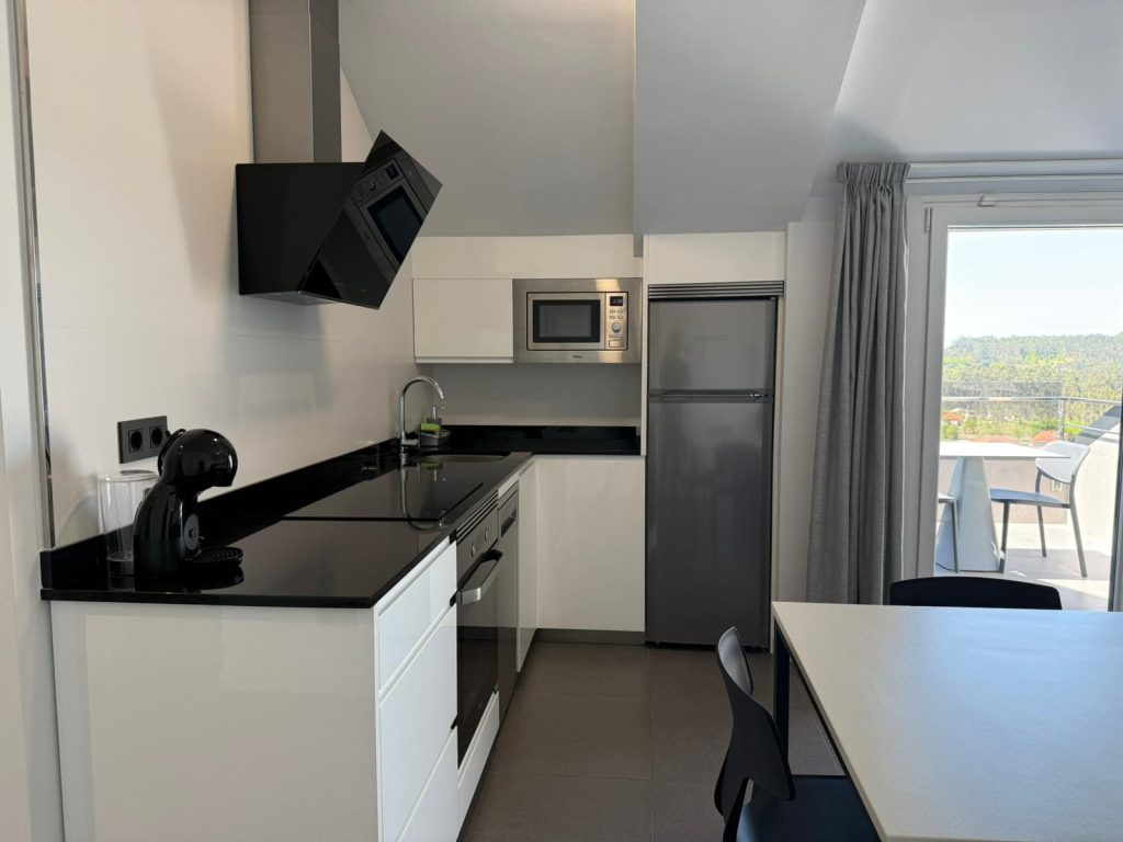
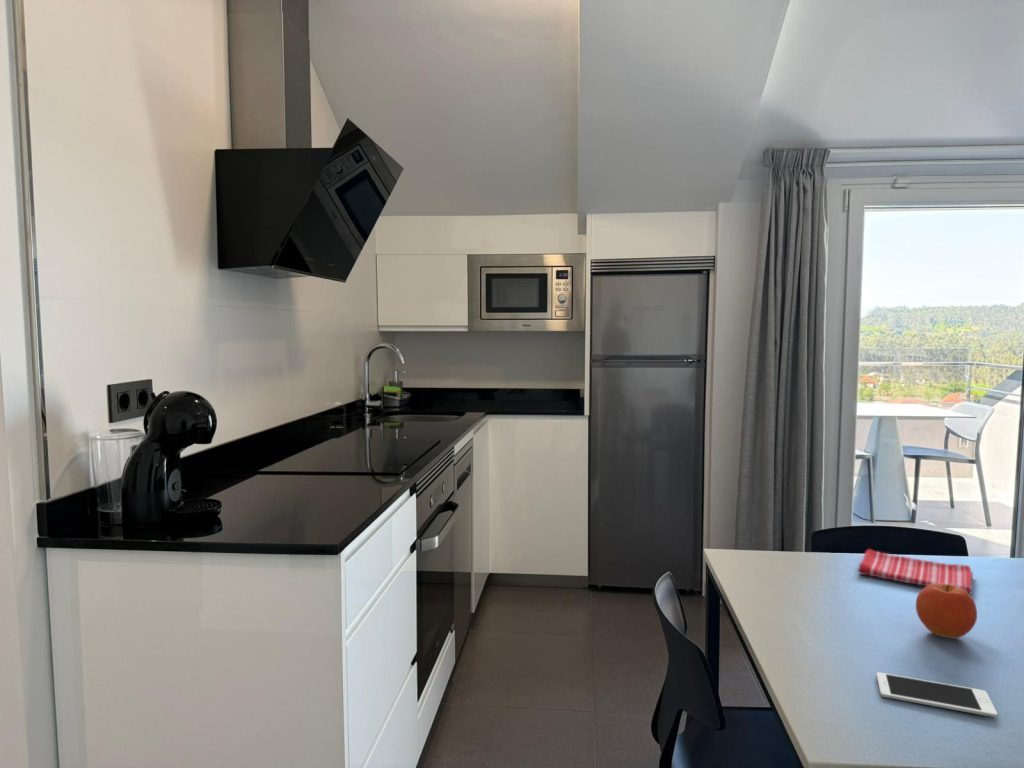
+ fruit [915,584,978,640]
+ cell phone [876,671,998,719]
+ dish towel [858,548,974,594]
